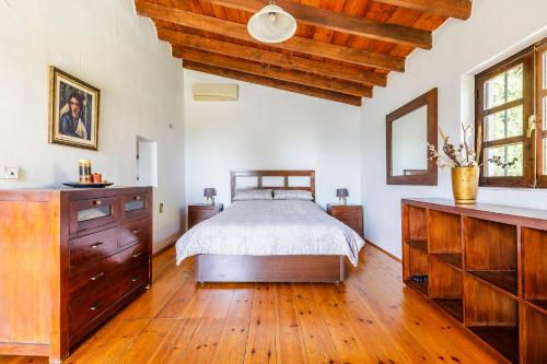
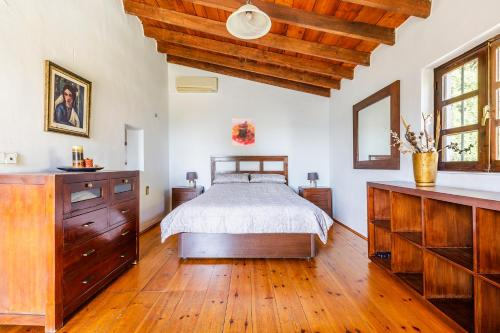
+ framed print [231,117,256,147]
